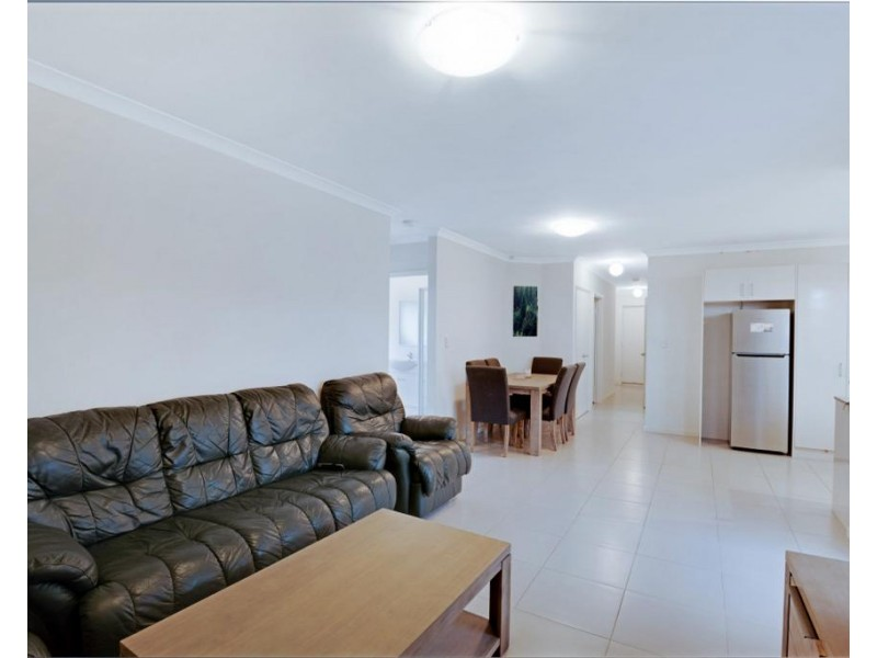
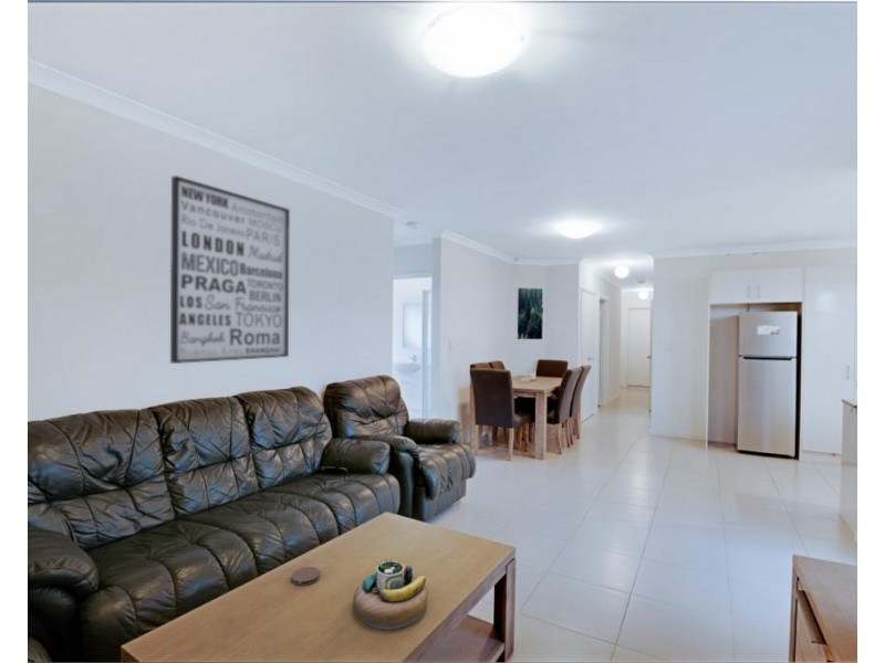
+ decorative bowl [353,558,429,631]
+ coaster [291,566,321,587]
+ wall art [169,175,291,365]
